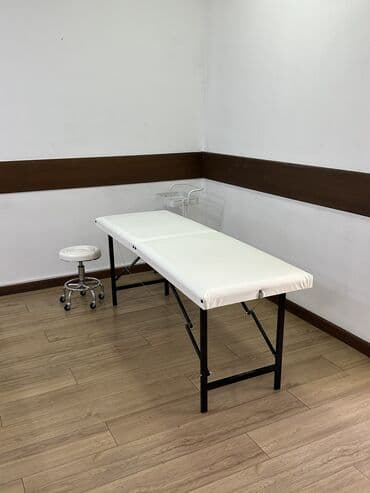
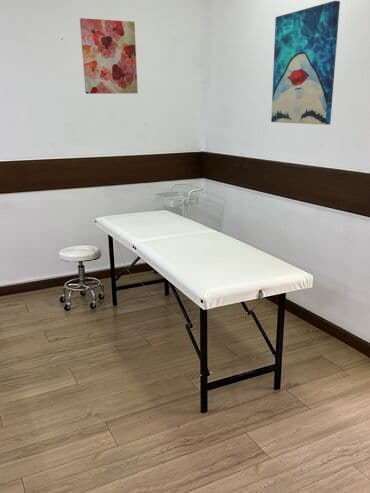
+ wall art [270,0,341,126]
+ wall art [79,17,139,95]
